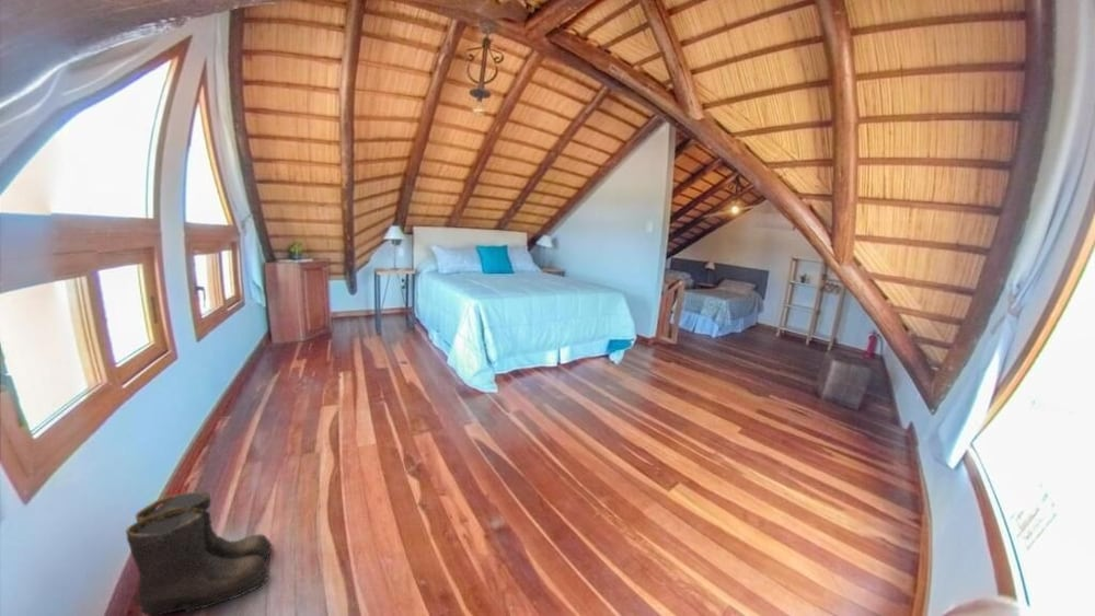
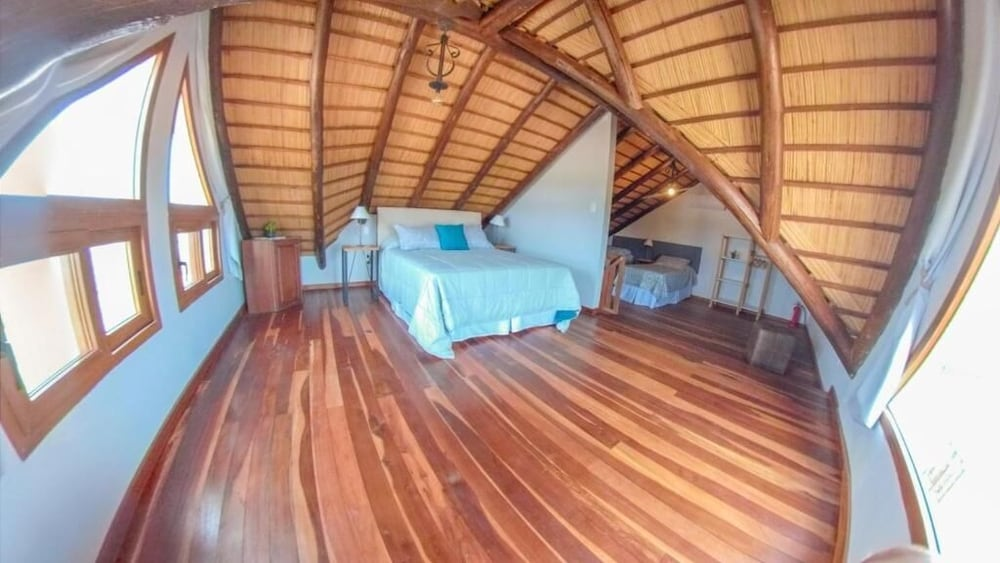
- boots [125,491,273,616]
